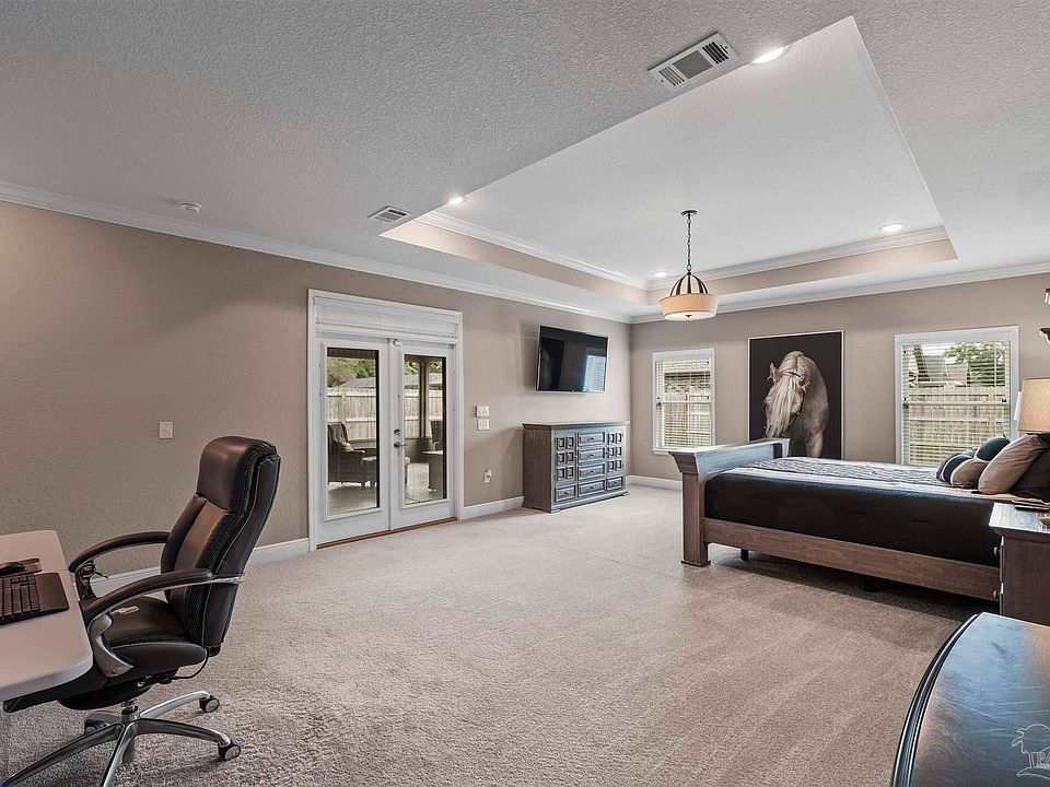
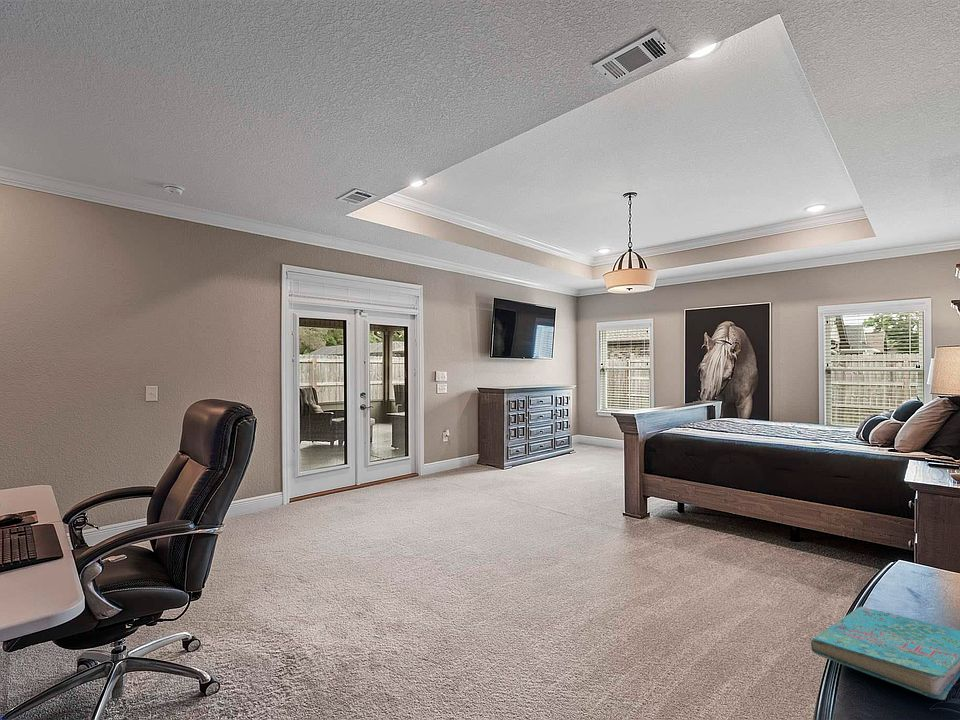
+ cover [810,606,960,701]
